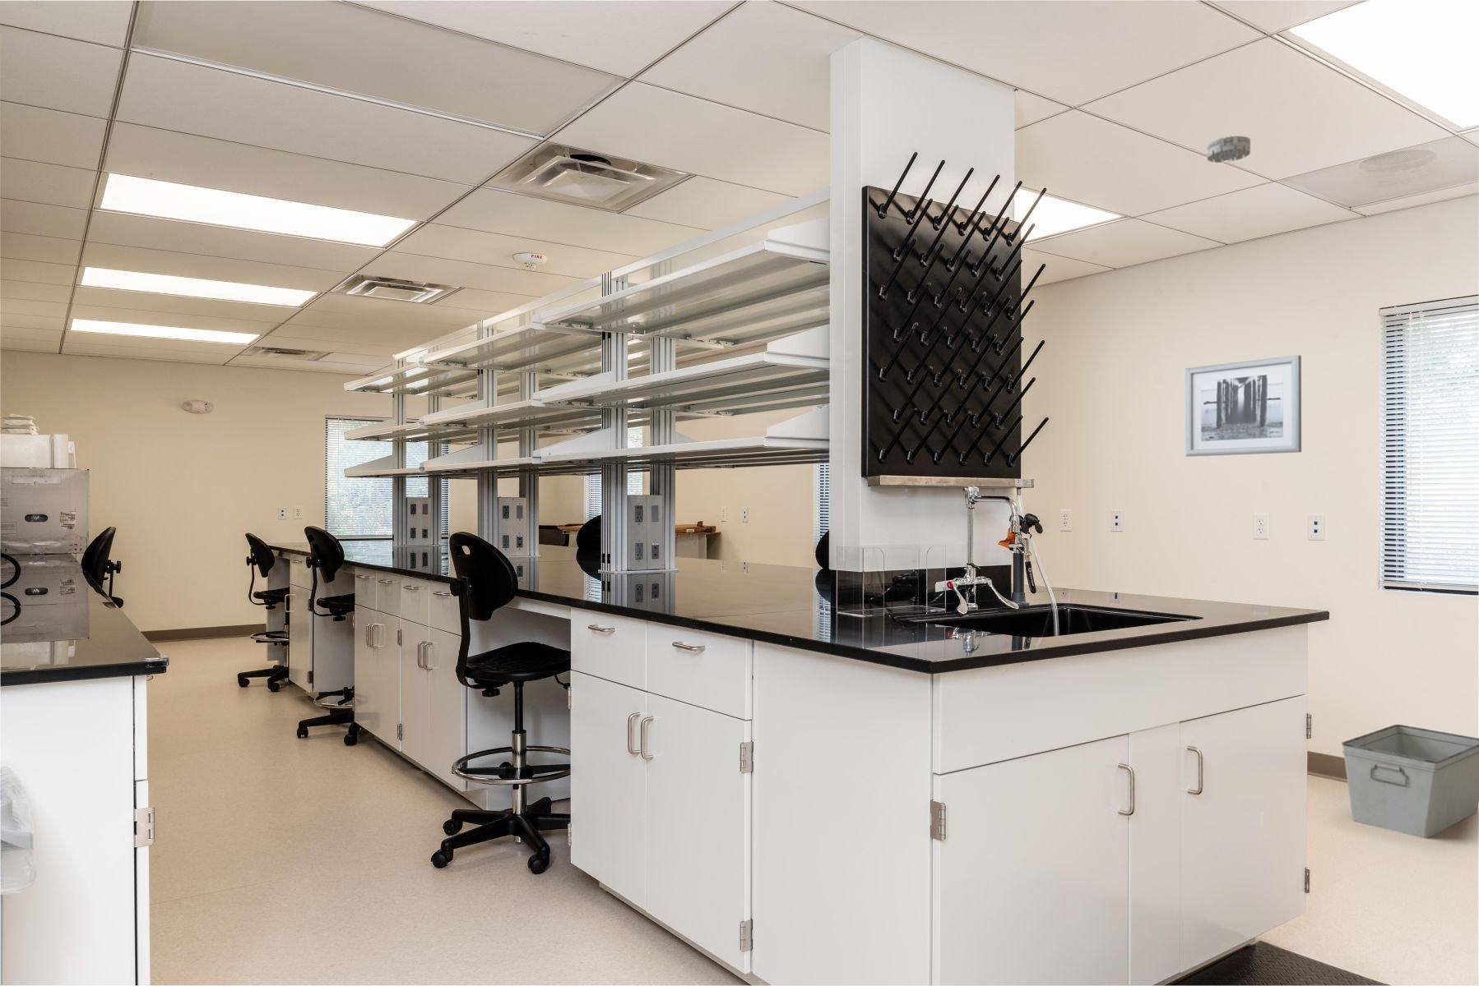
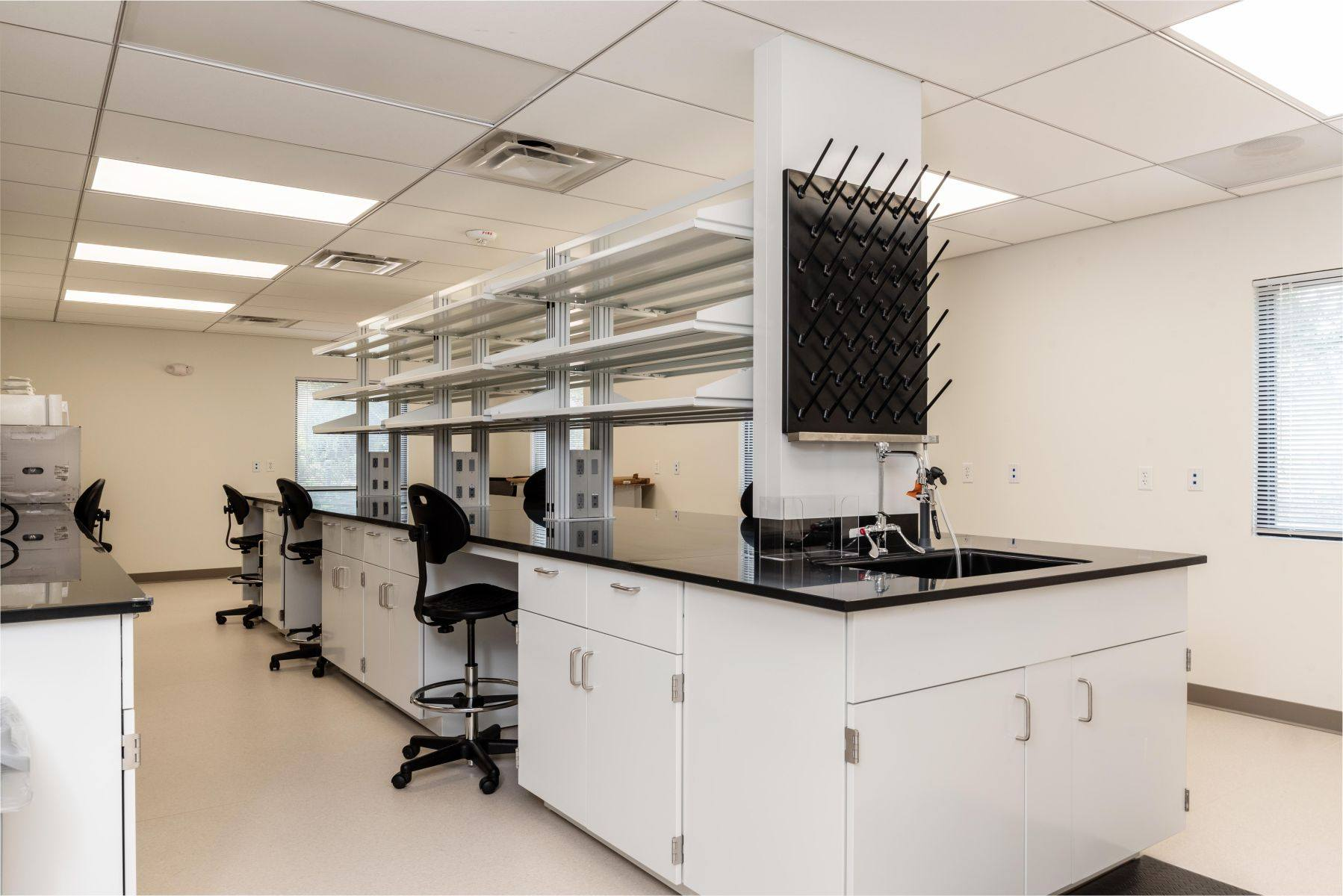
- storage bin [1341,724,1479,839]
- smoke detector [1207,134,1251,164]
- wall art [1185,354,1302,457]
